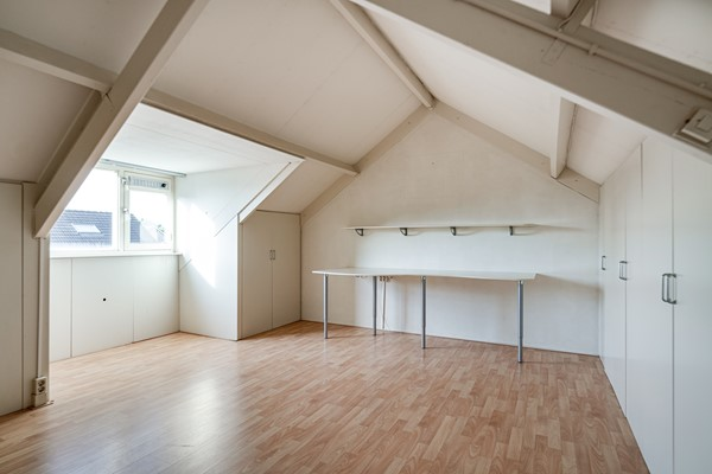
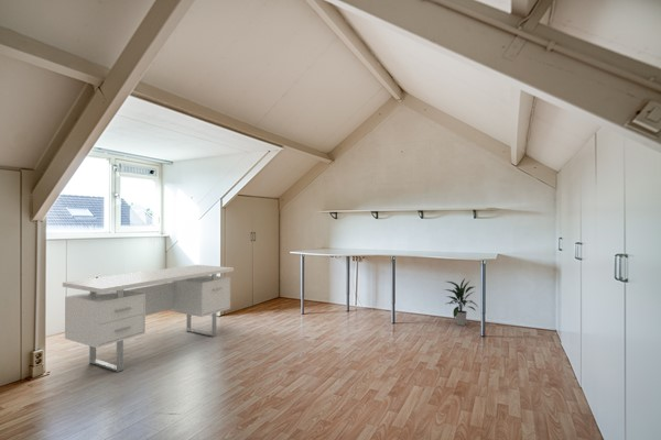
+ desk [62,264,235,373]
+ indoor plant [443,277,479,327]
